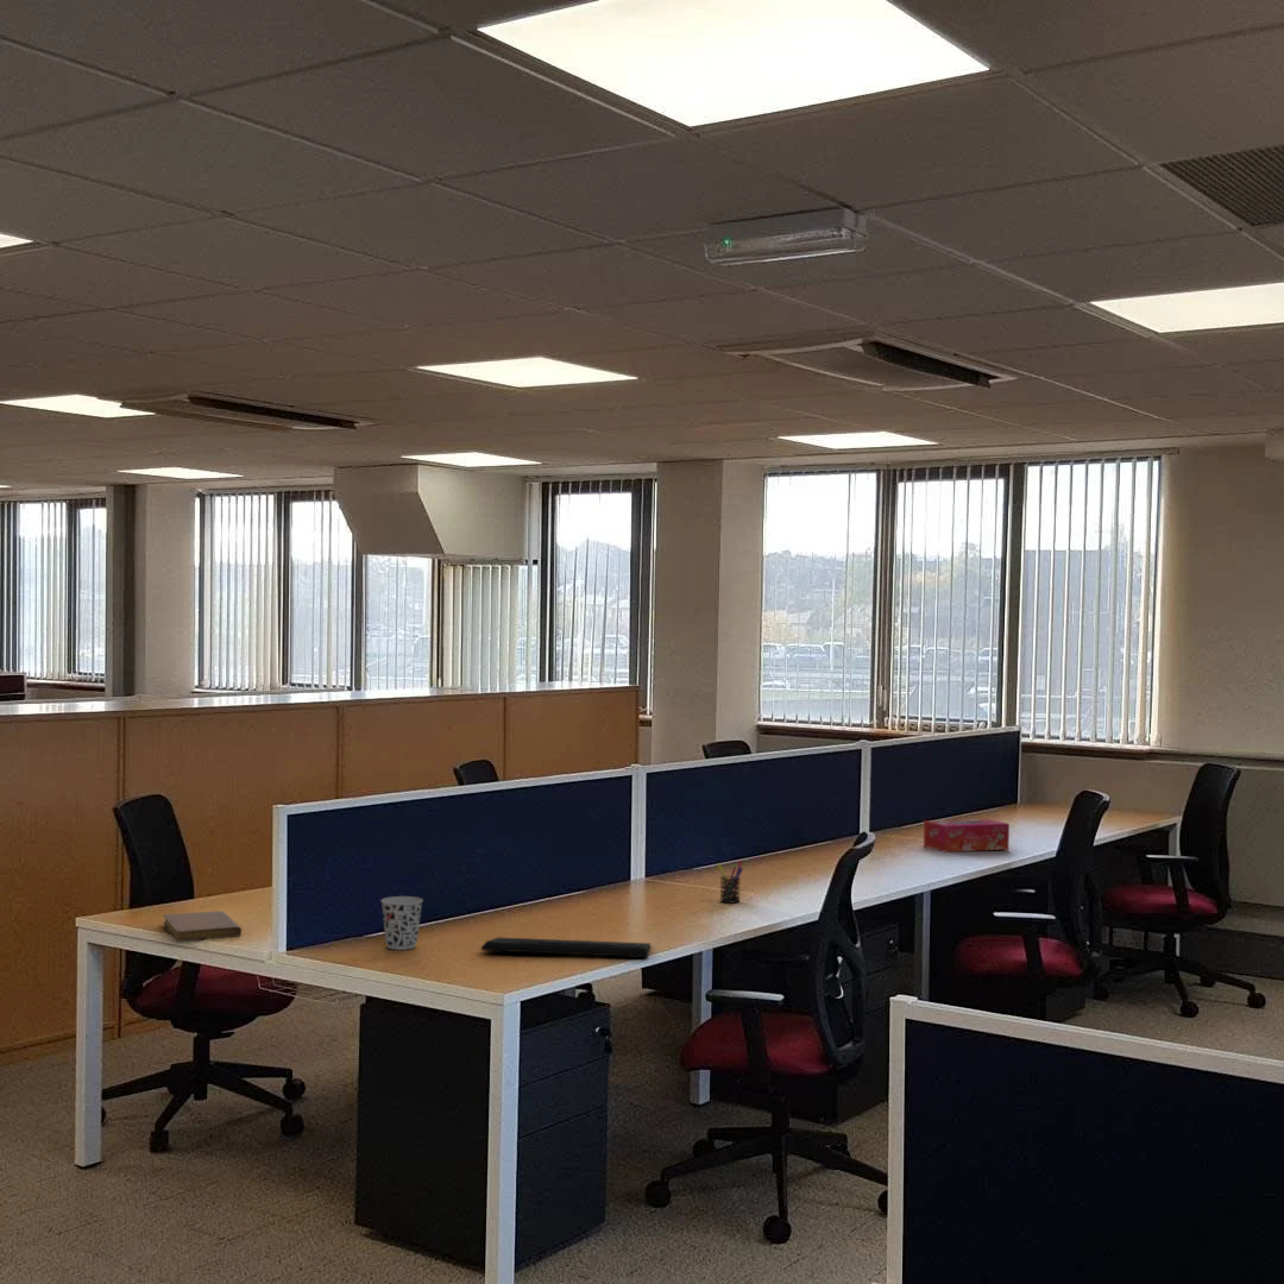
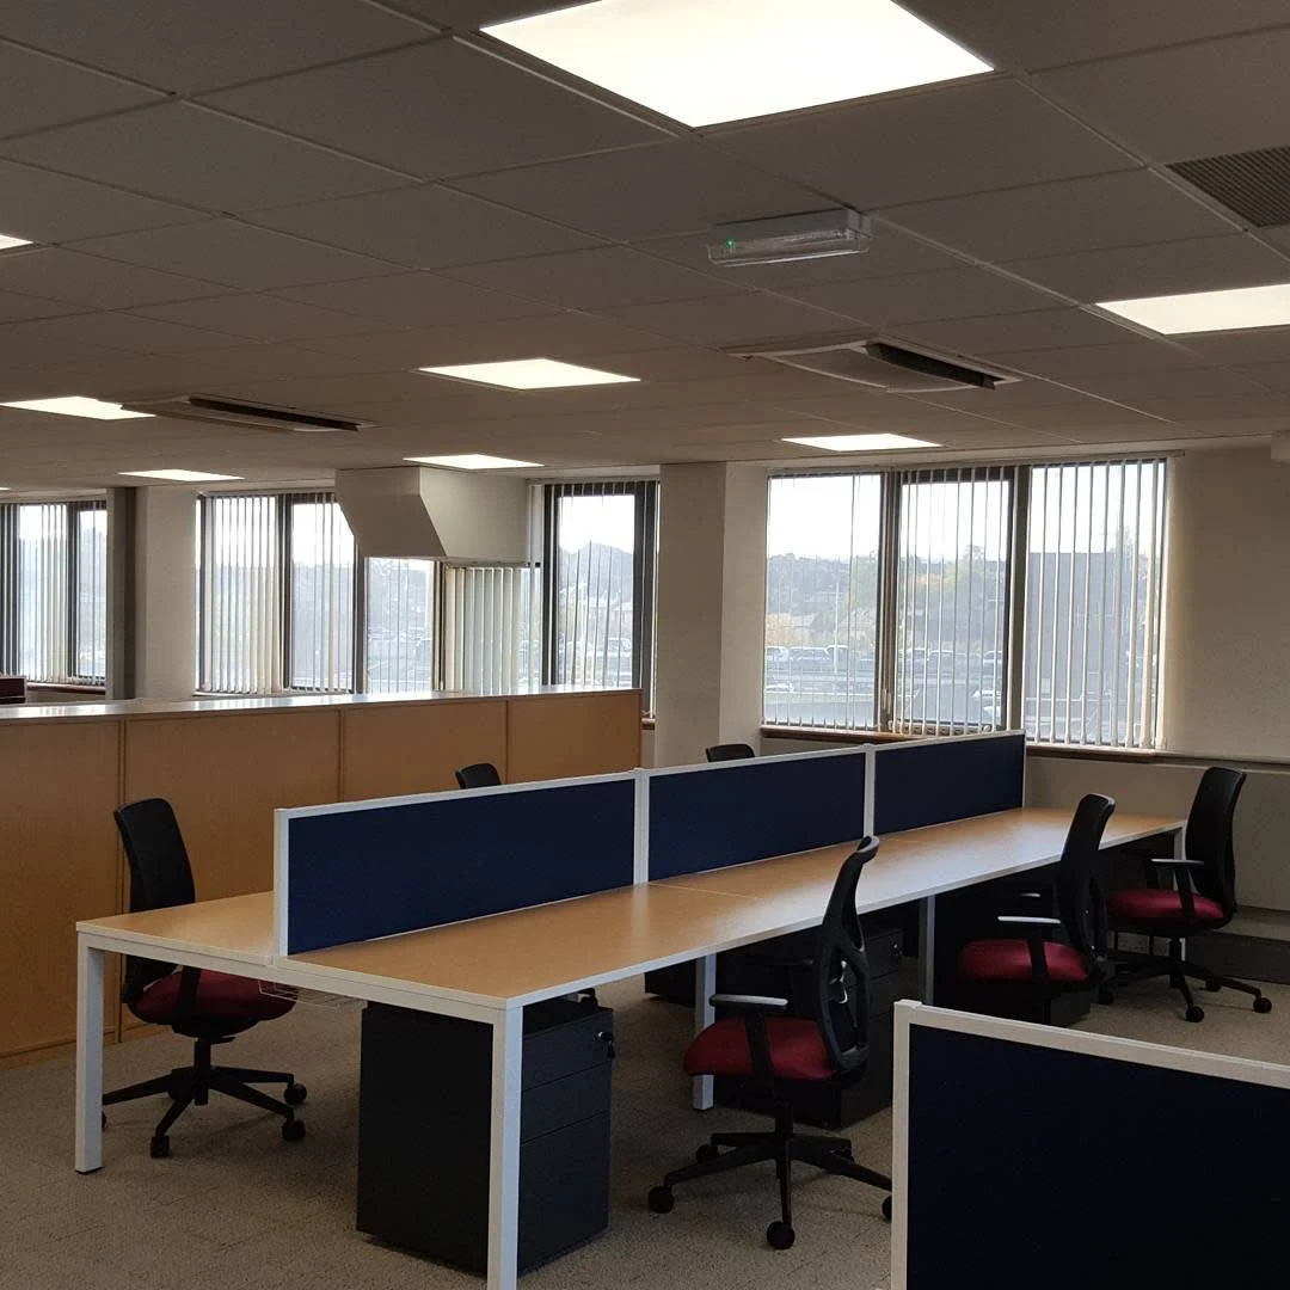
- pen holder [717,860,744,905]
- notebook [162,910,243,943]
- cup [379,895,424,951]
- keyboard [480,936,652,959]
- tissue box [923,818,1011,854]
